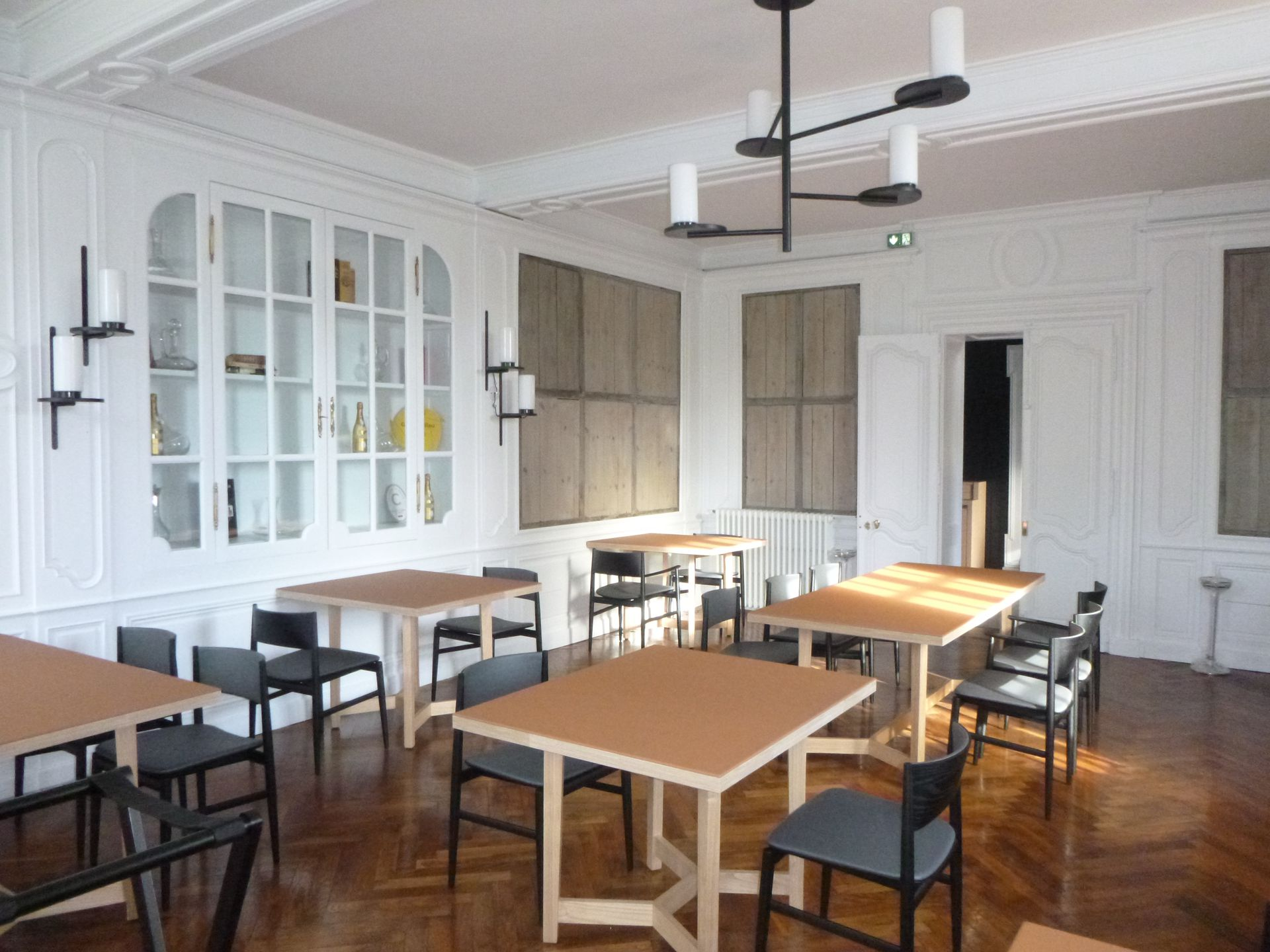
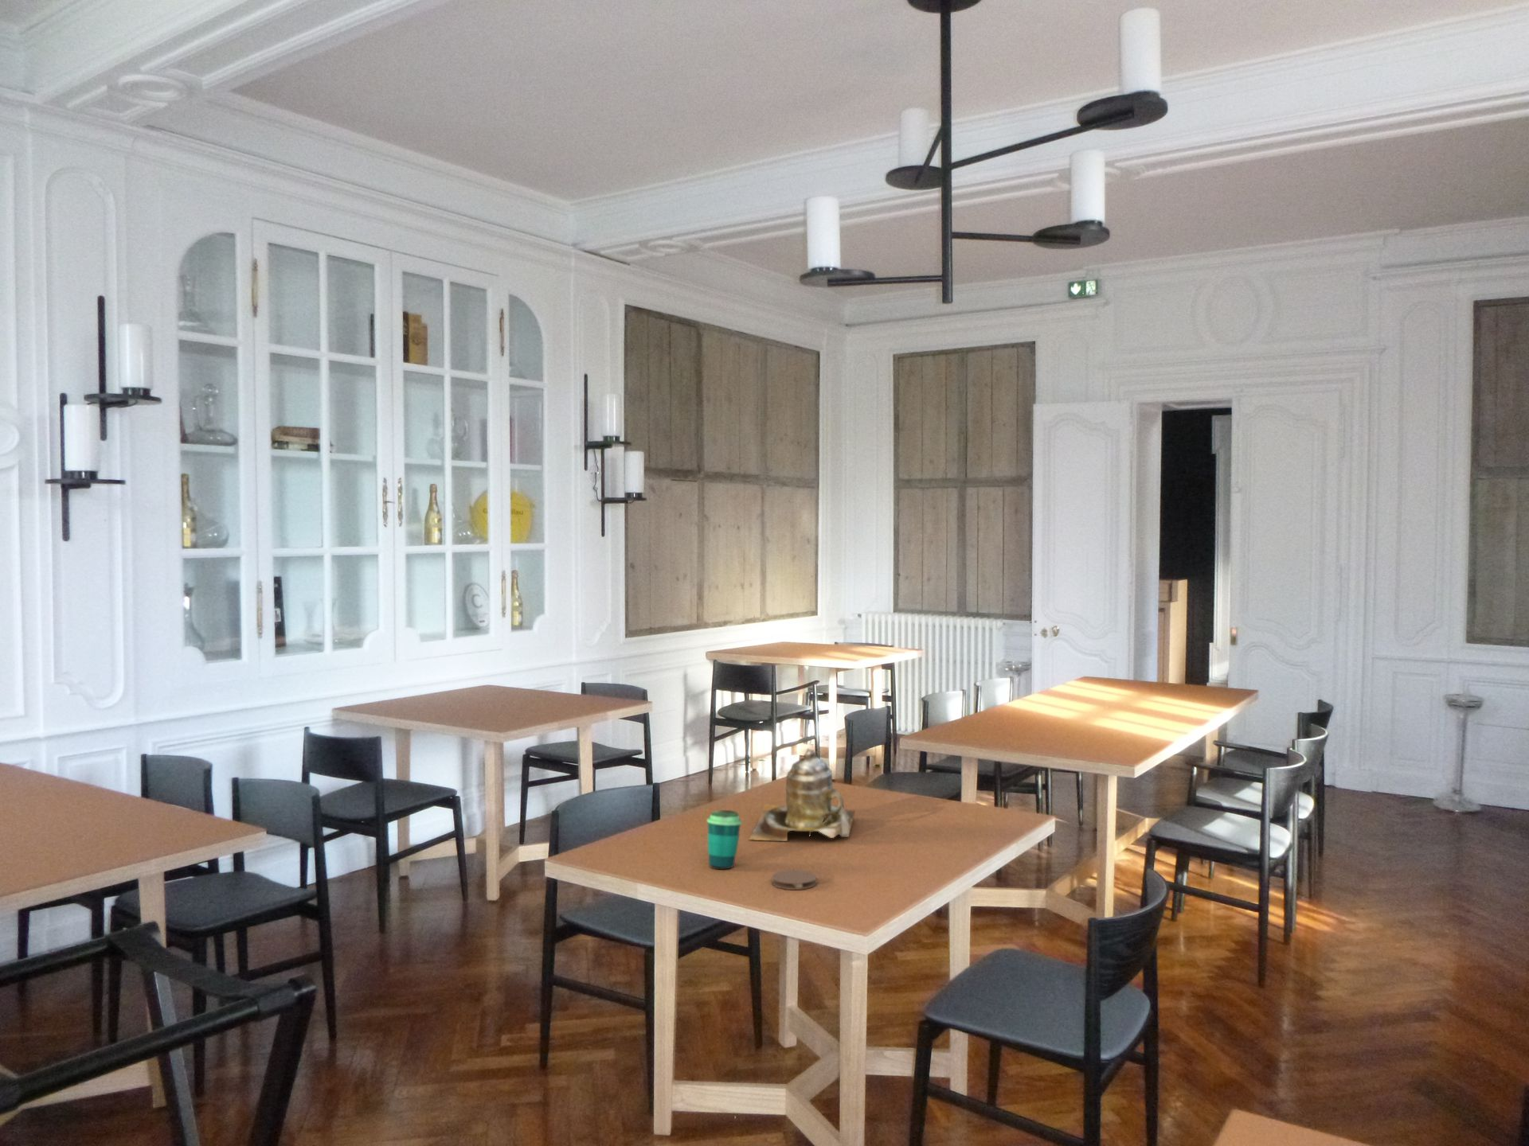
+ cup [707,809,742,870]
+ teapot [749,748,856,841]
+ coaster [771,869,817,891]
